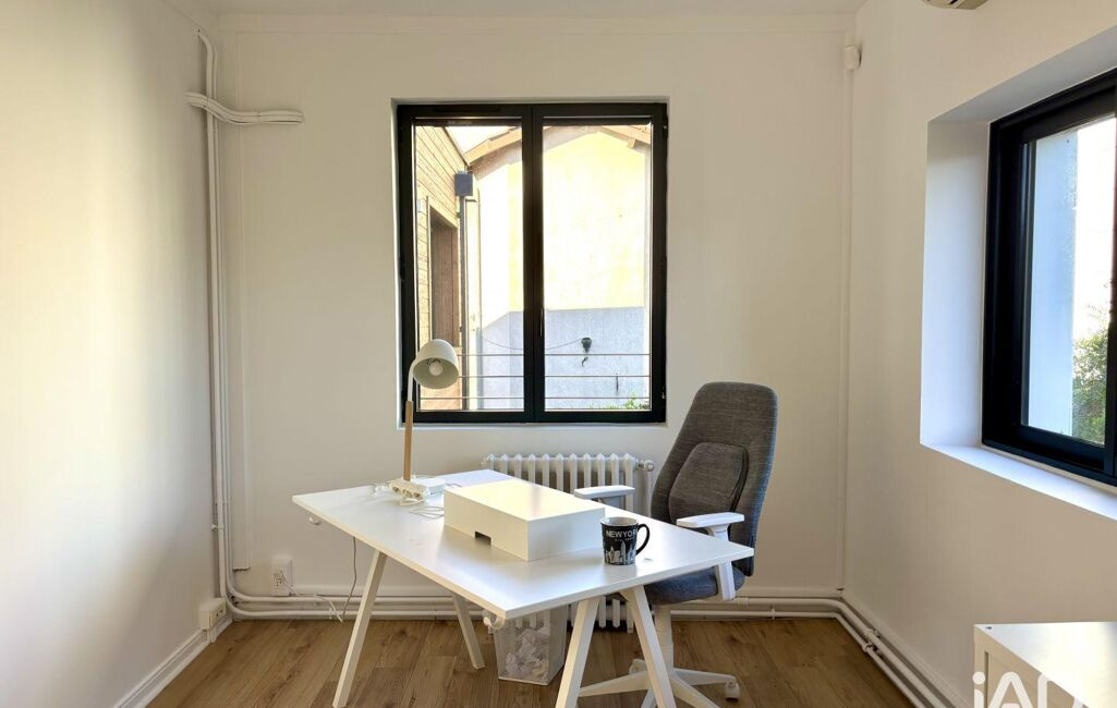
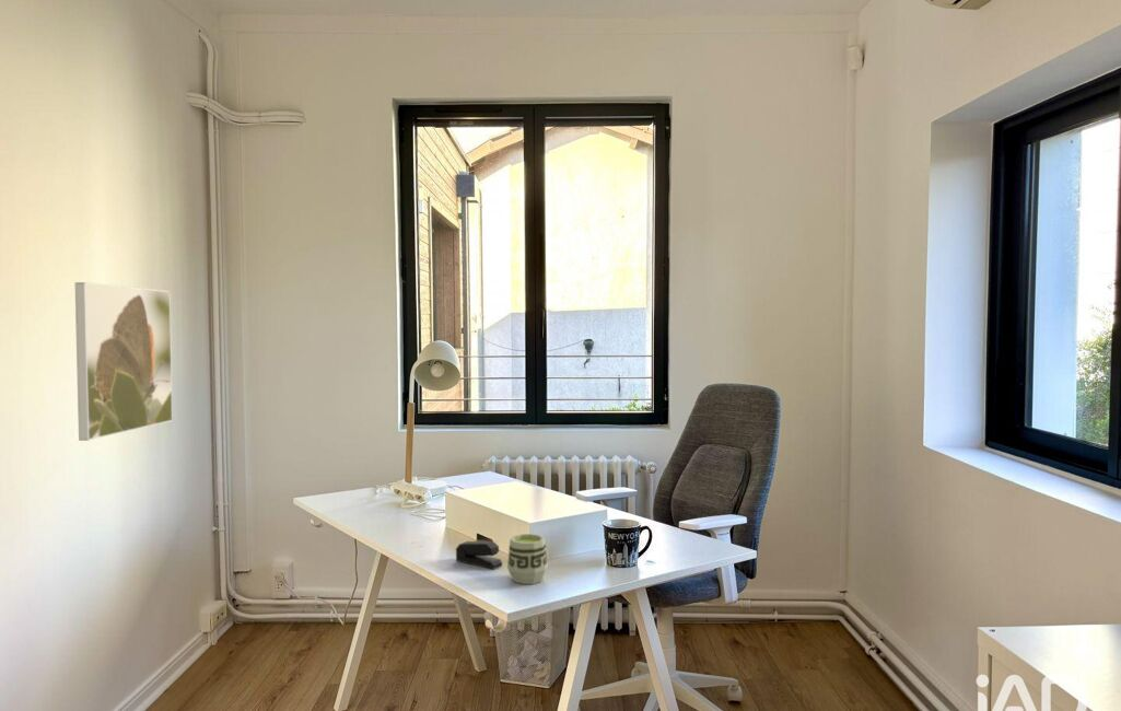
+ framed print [74,281,174,442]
+ cup [506,533,549,585]
+ stapler [455,540,503,570]
